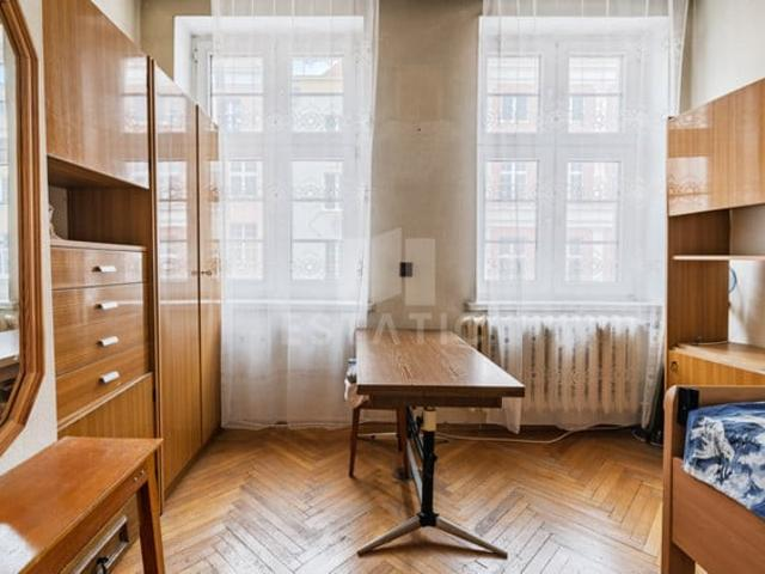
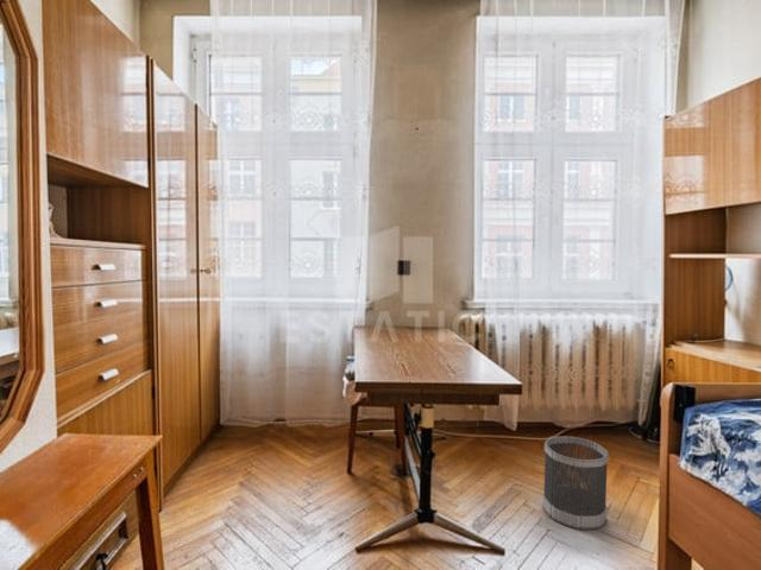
+ wastebasket [541,436,610,531]
